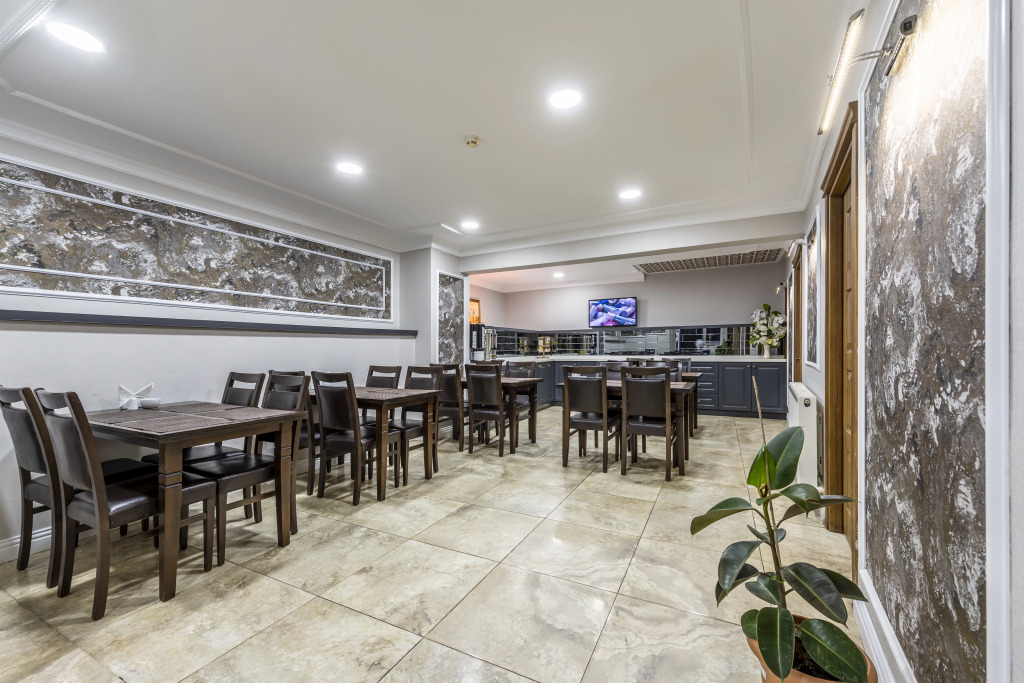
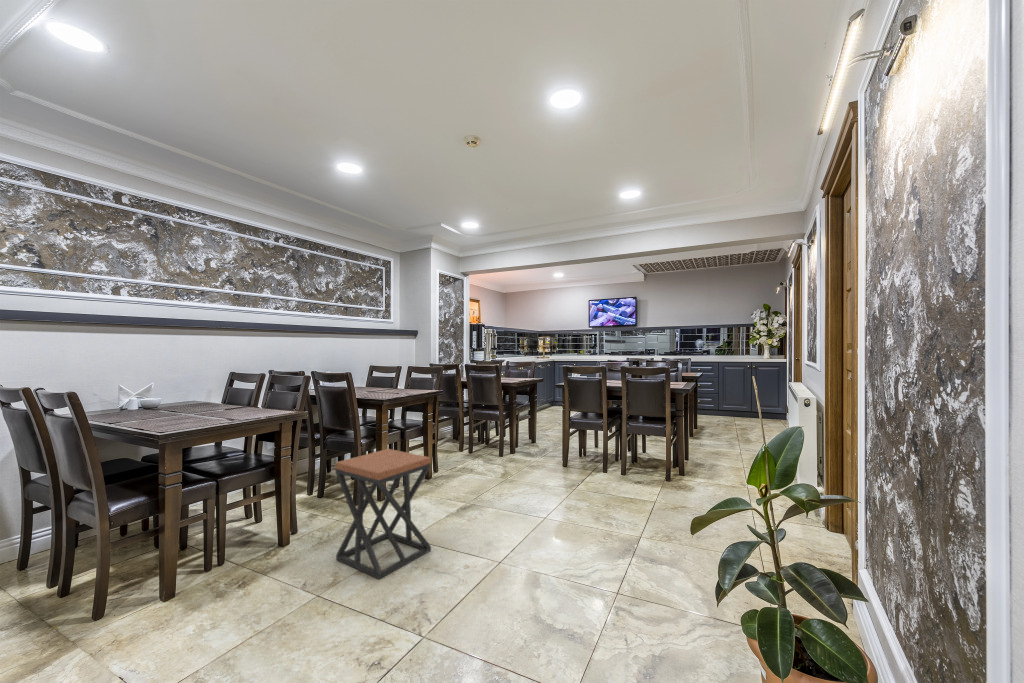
+ stool [334,448,432,580]
